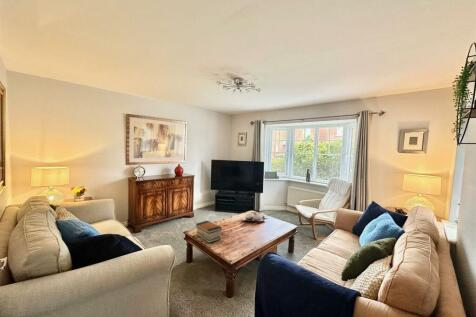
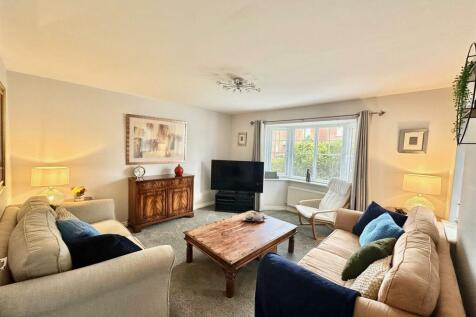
- book stack [195,220,223,244]
